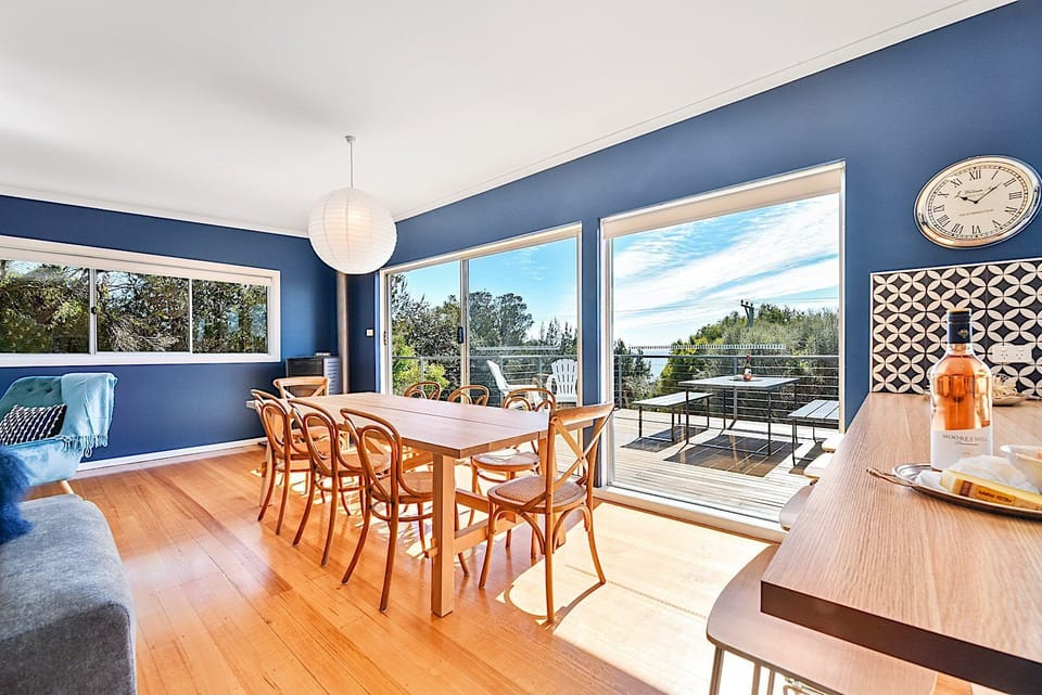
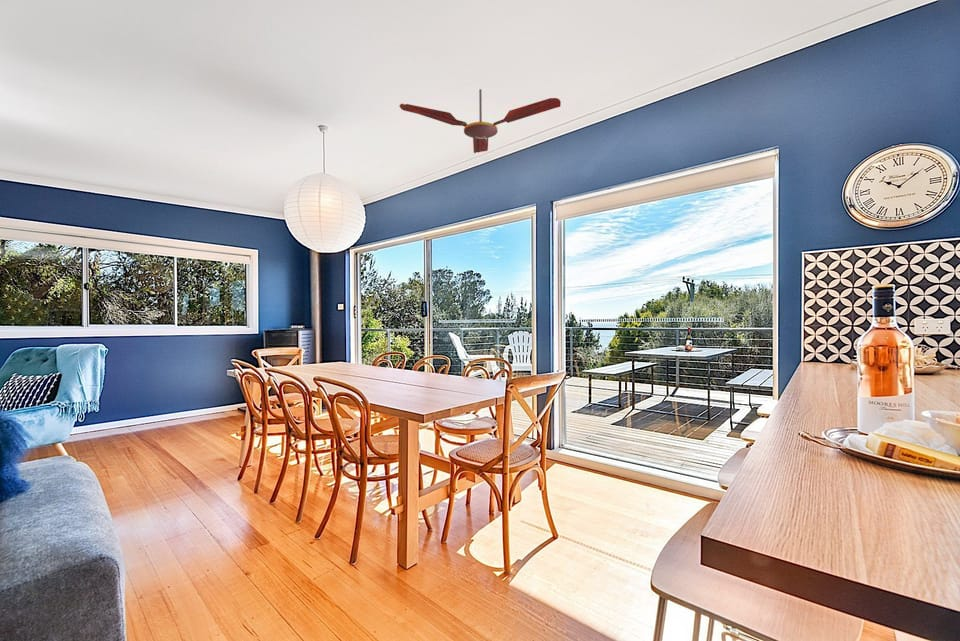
+ ceiling fan [398,88,562,154]
